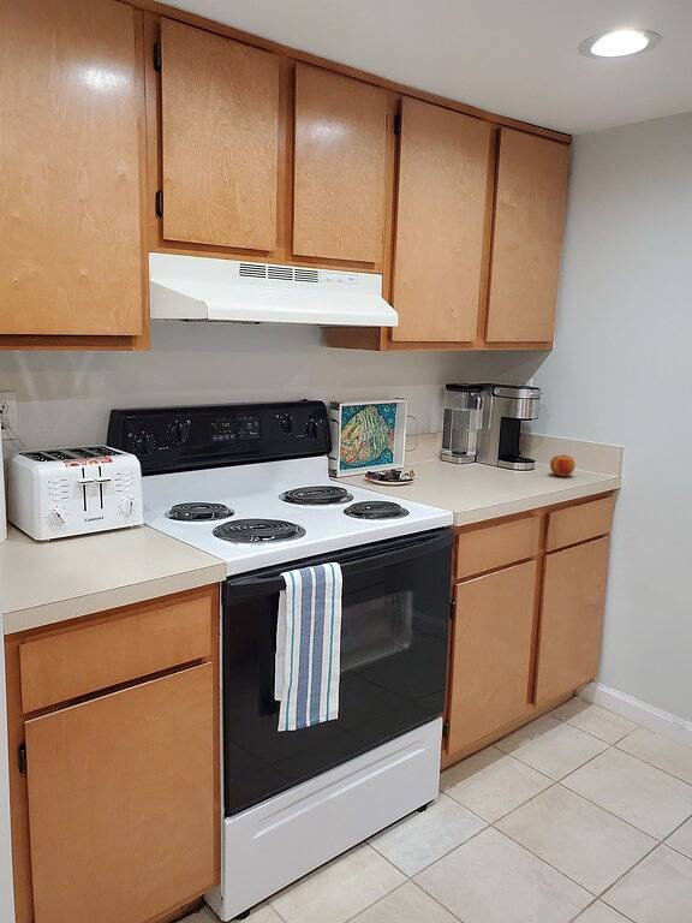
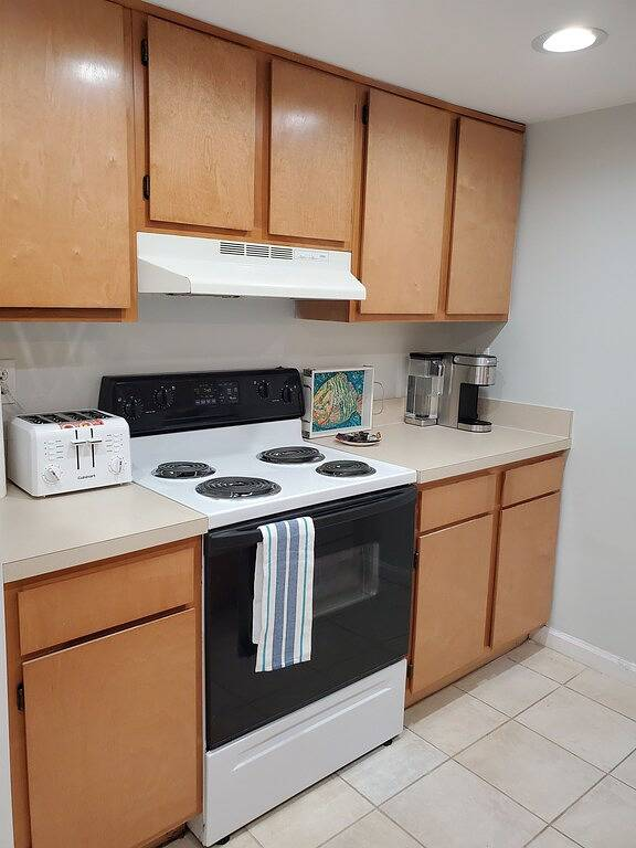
- apple [549,453,577,477]
